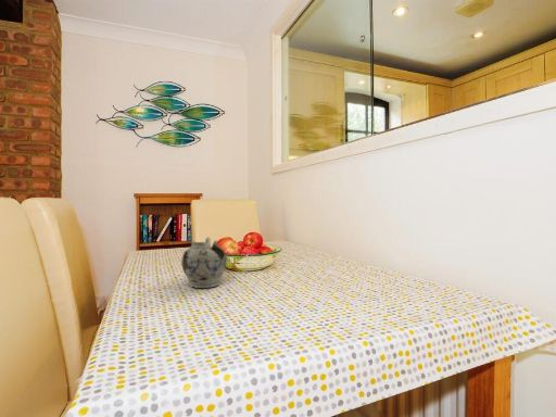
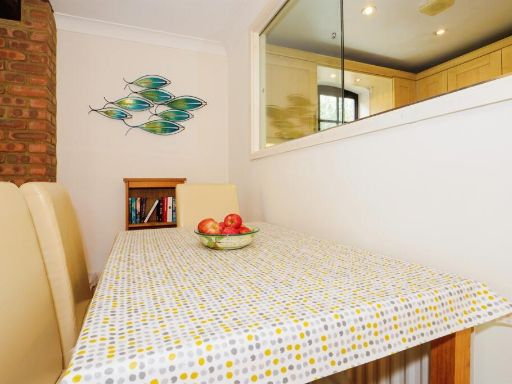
- teapot [180,237,228,289]
